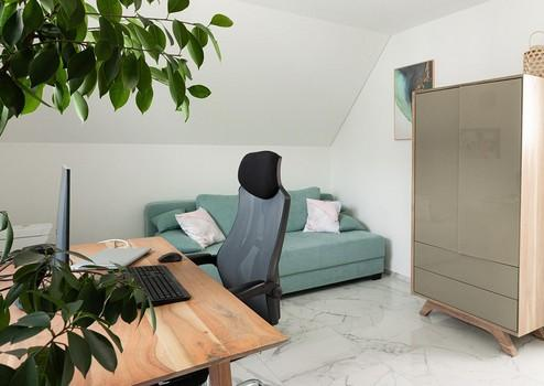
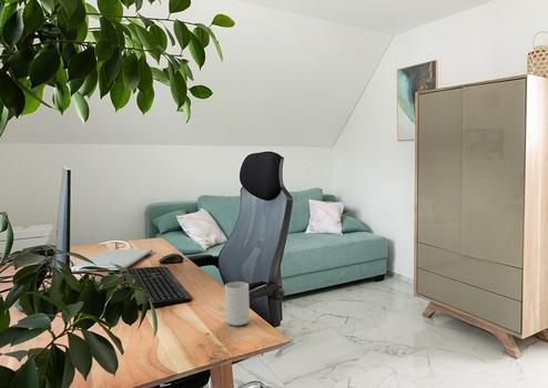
+ cup [224,280,251,327]
